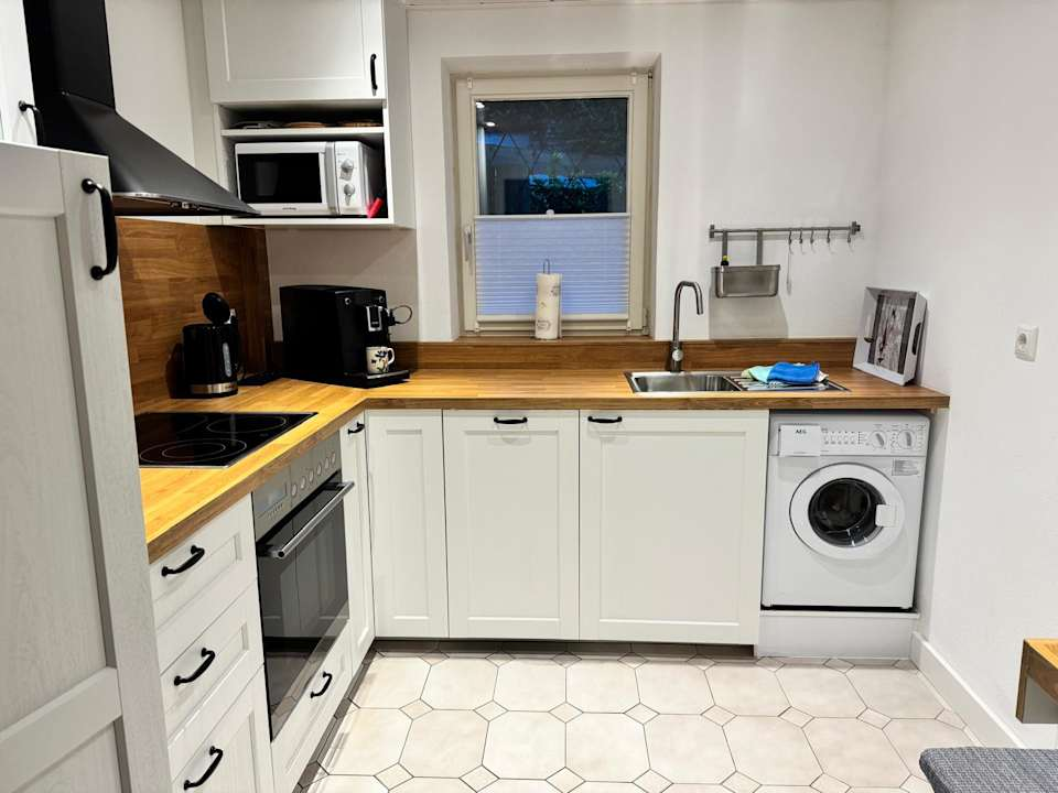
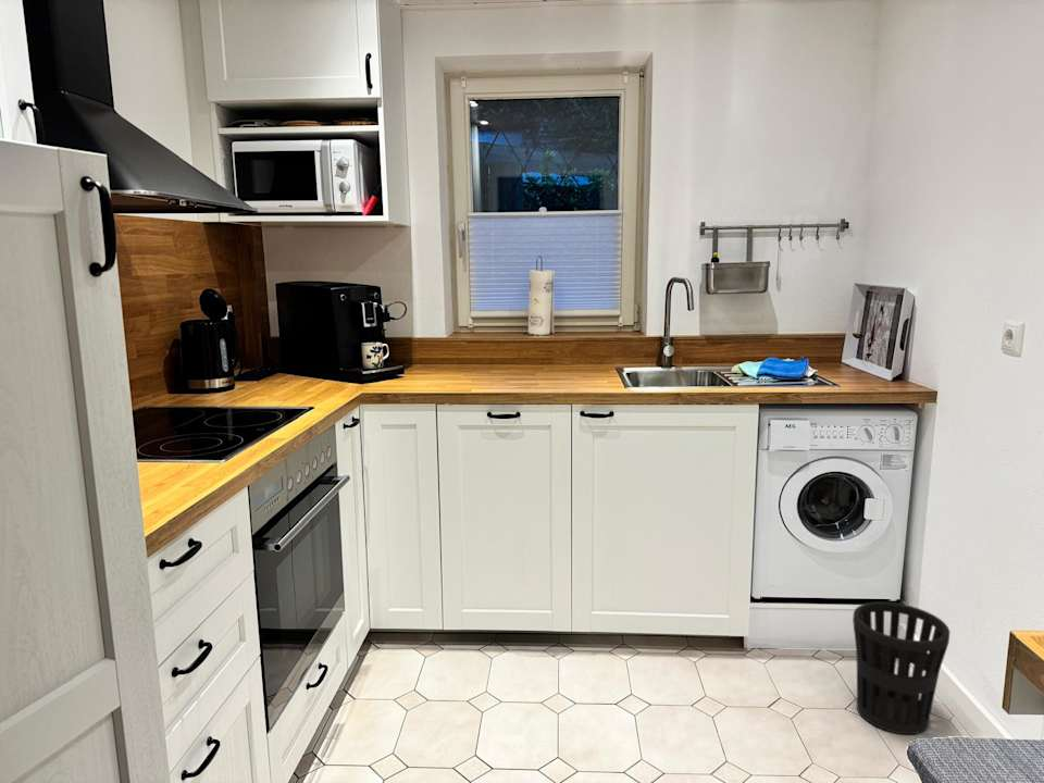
+ wastebasket [852,600,952,735]
